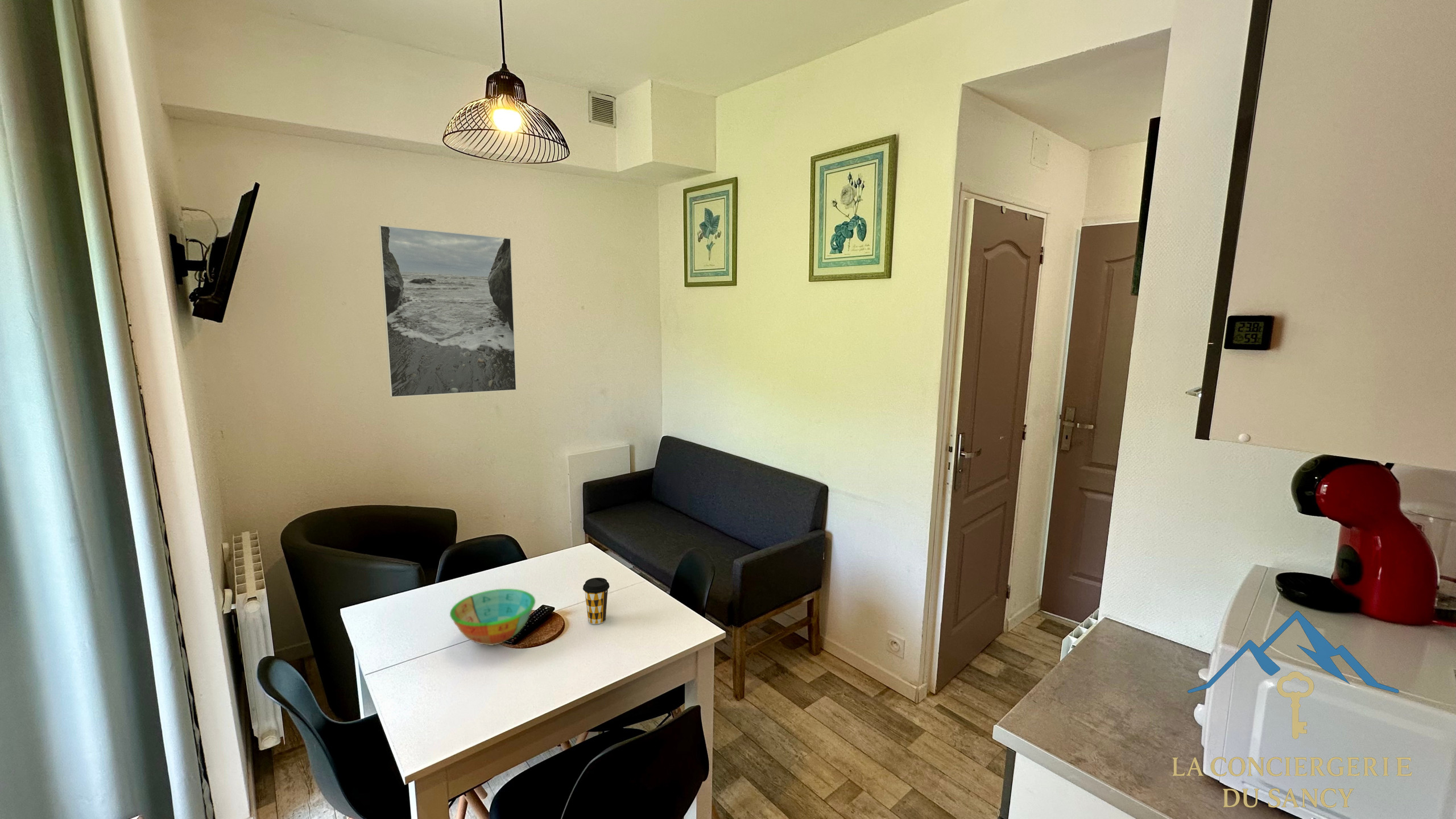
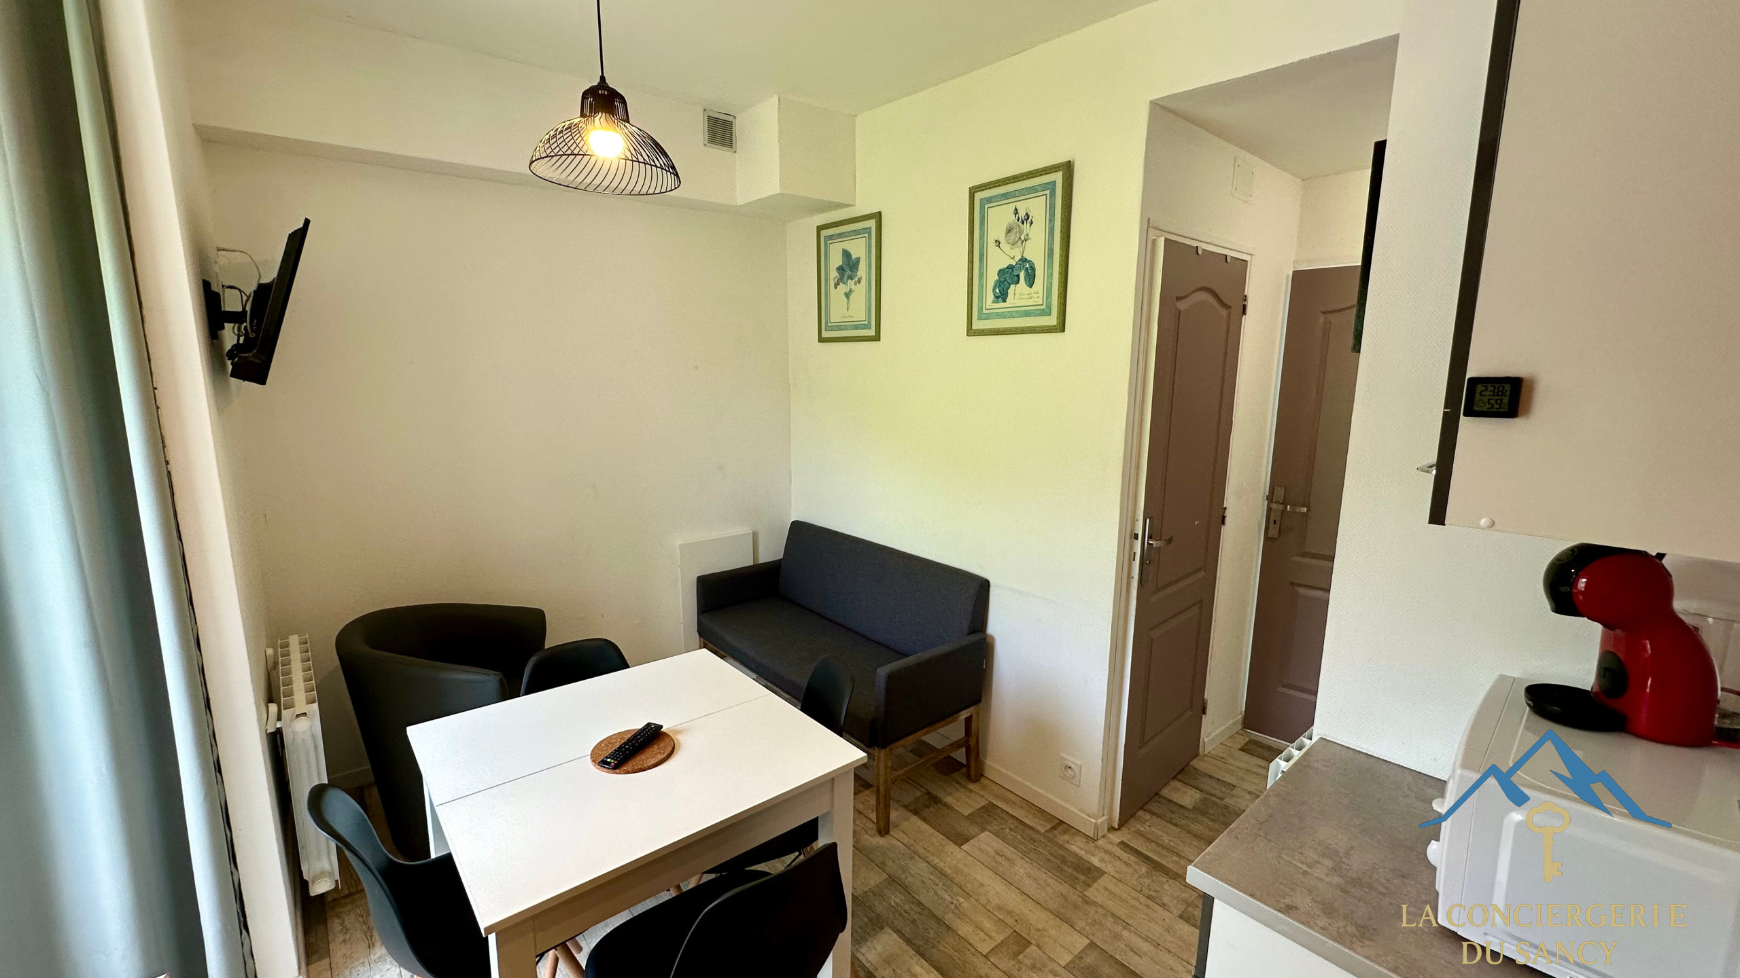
- bowl [449,588,536,646]
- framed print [378,225,517,398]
- coffee cup [582,577,610,624]
